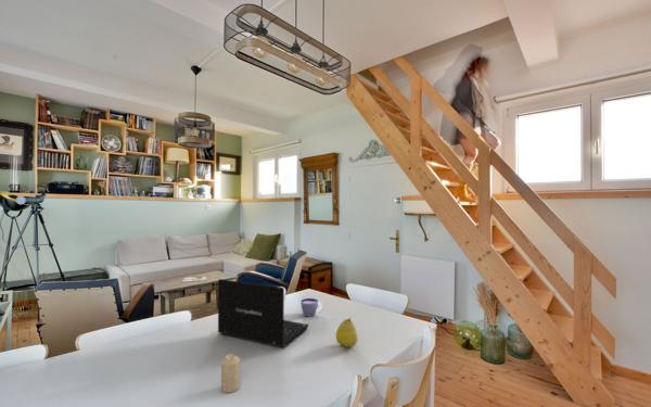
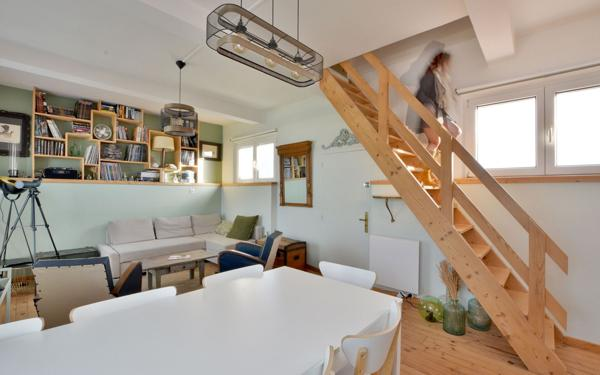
- cup [299,297,323,318]
- candle [220,353,241,394]
- laptop [217,278,309,349]
- fruit [335,317,358,348]
